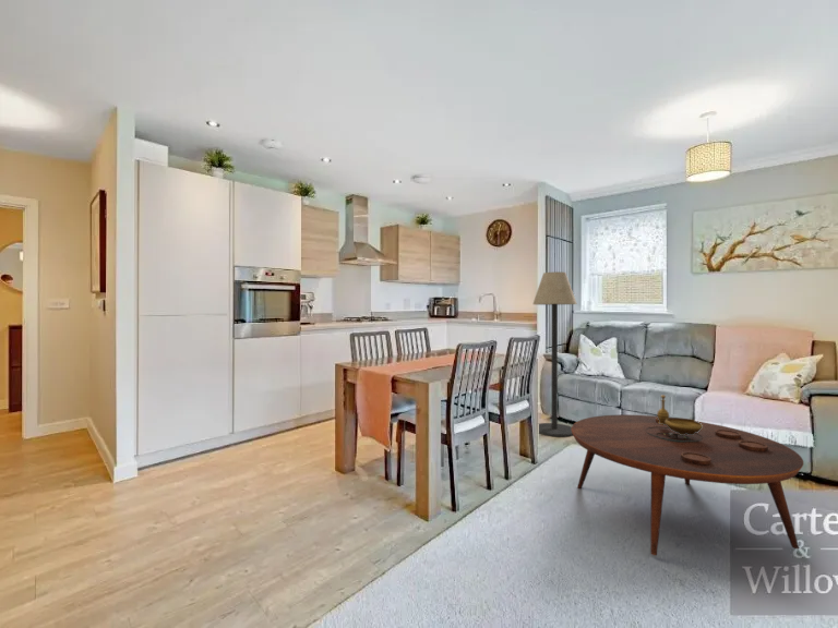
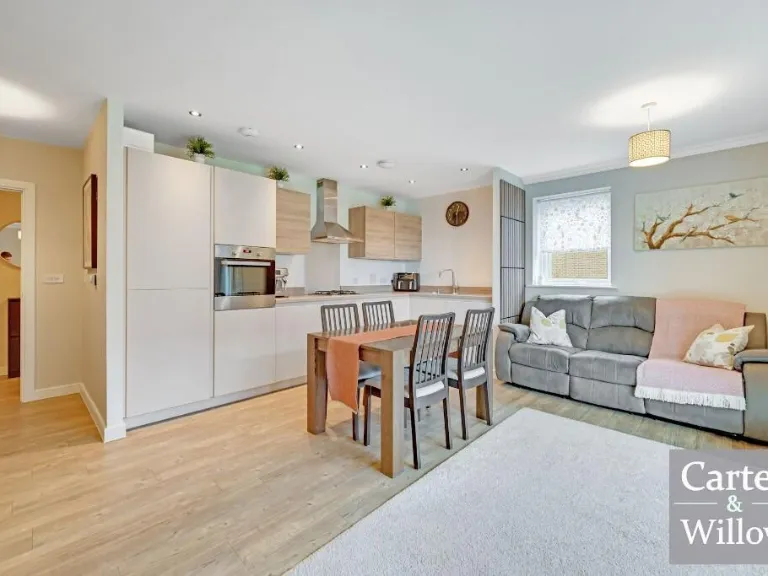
- coffee table [571,413,804,557]
- floor lamp [531,270,578,438]
- decorative bowl [656,394,703,435]
